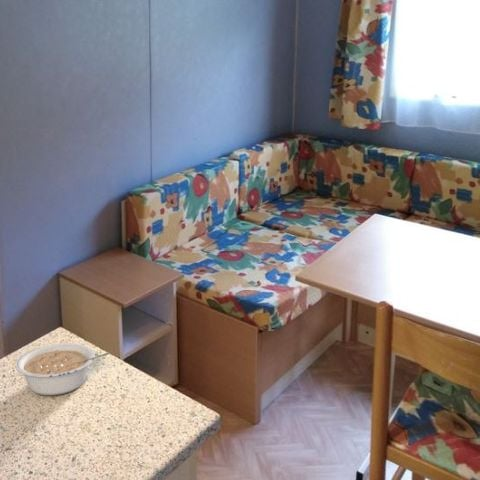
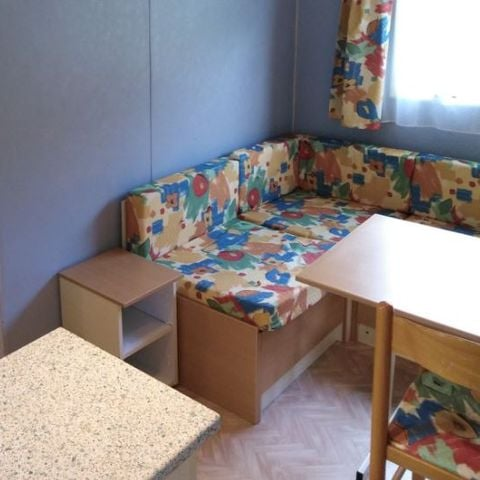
- legume [14,342,111,396]
